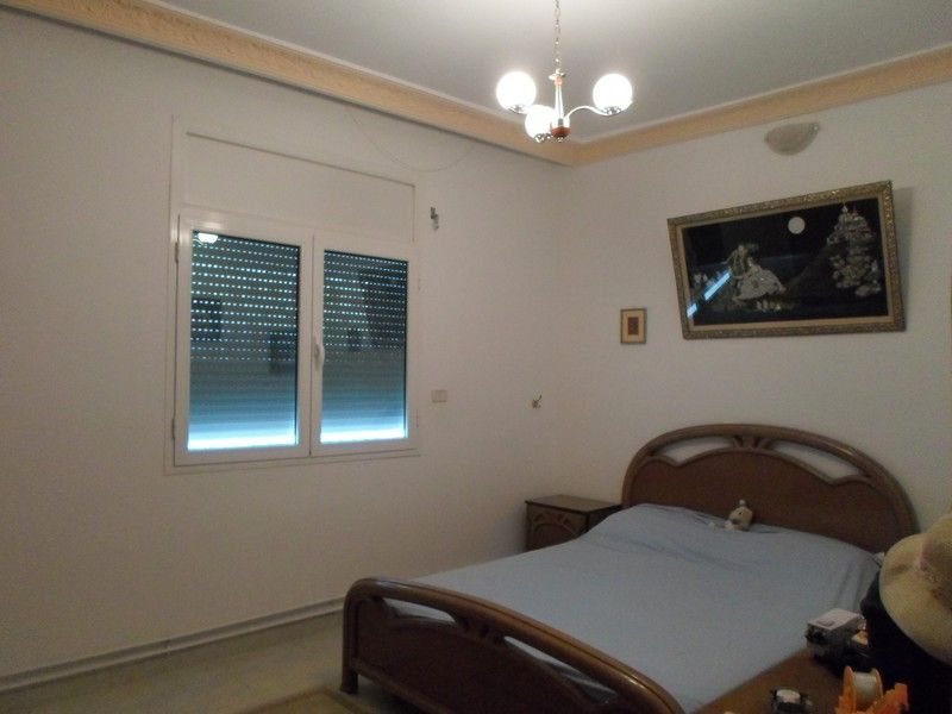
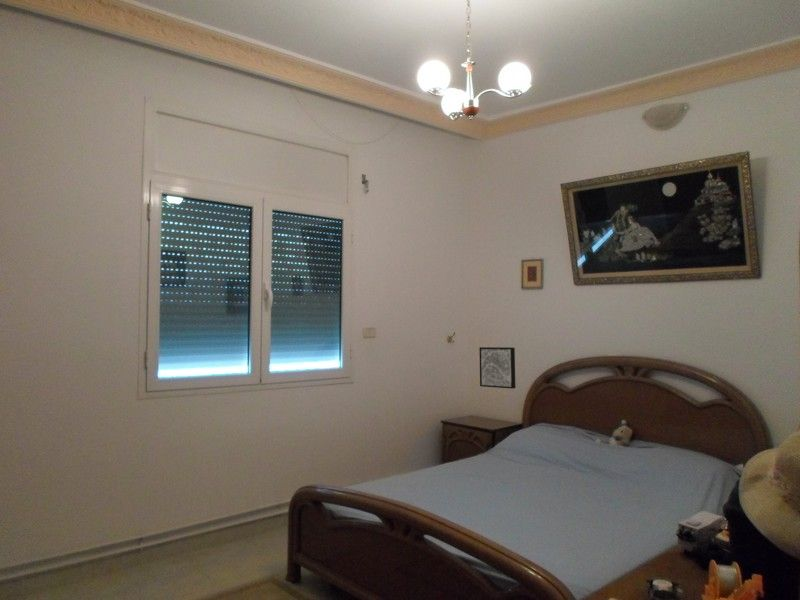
+ wall art [478,346,516,389]
